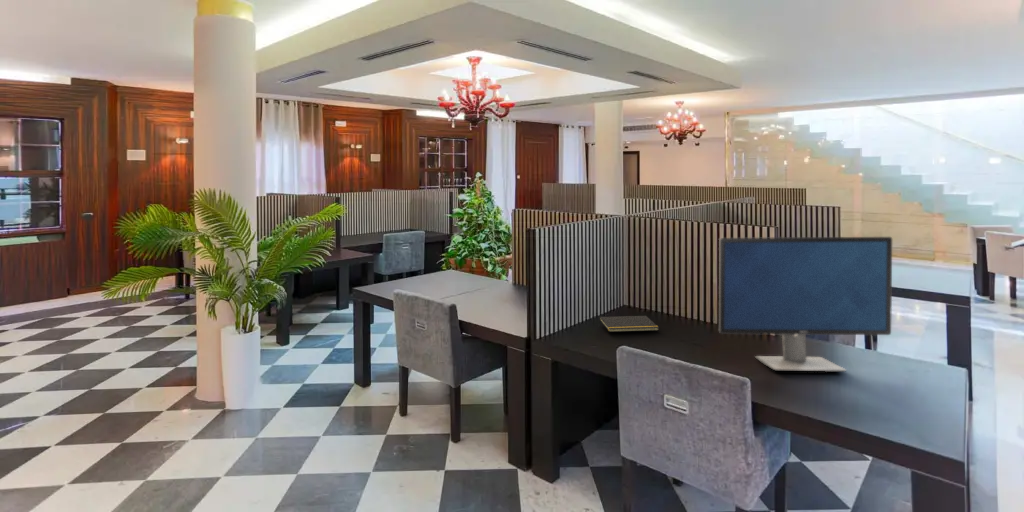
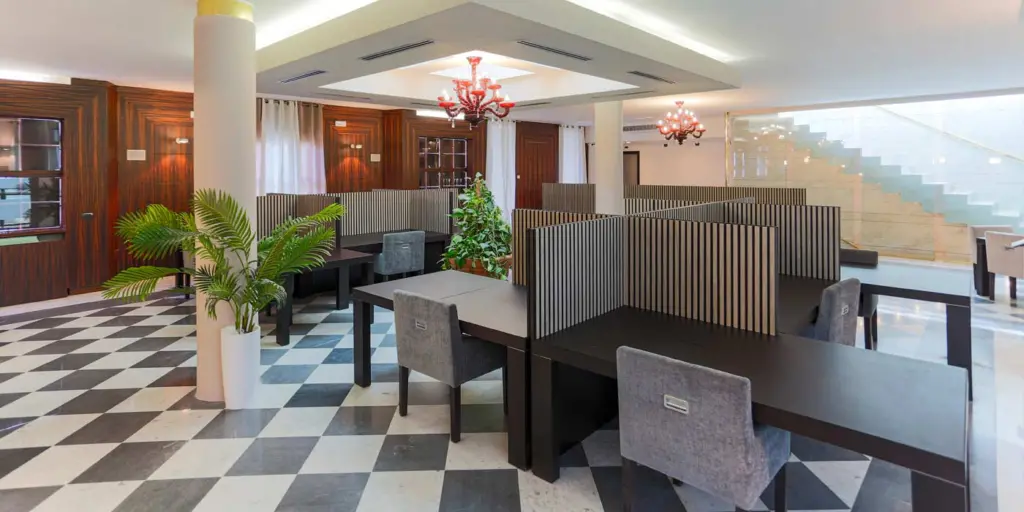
- notepad [598,315,660,333]
- monitor [718,236,893,373]
